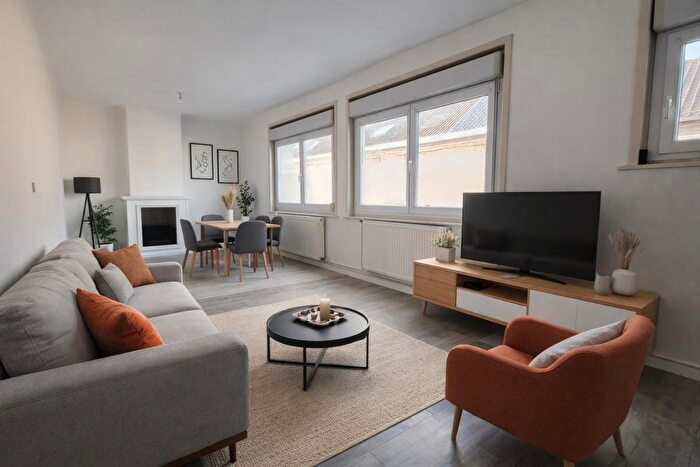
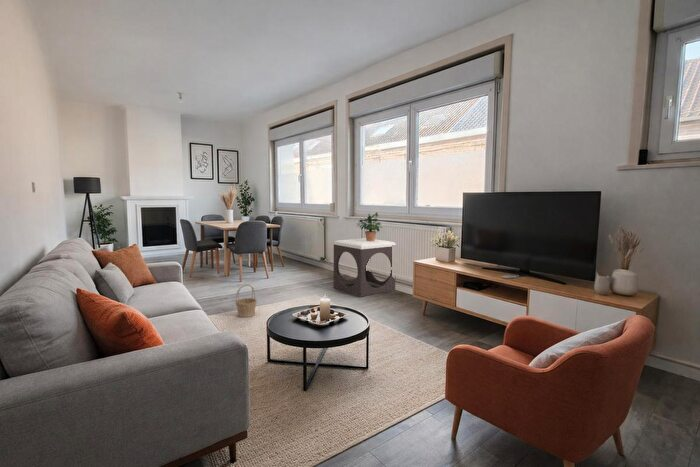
+ footstool [333,237,397,298]
+ potted plant [356,211,383,241]
+ basket [234,283,258,318]
